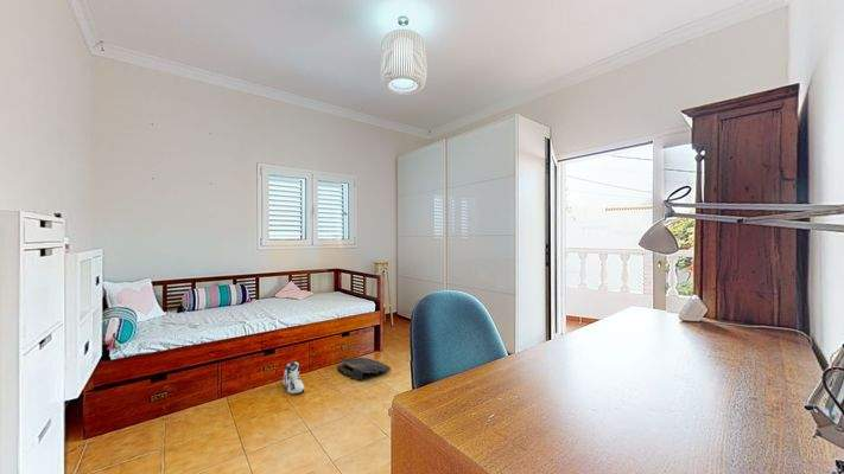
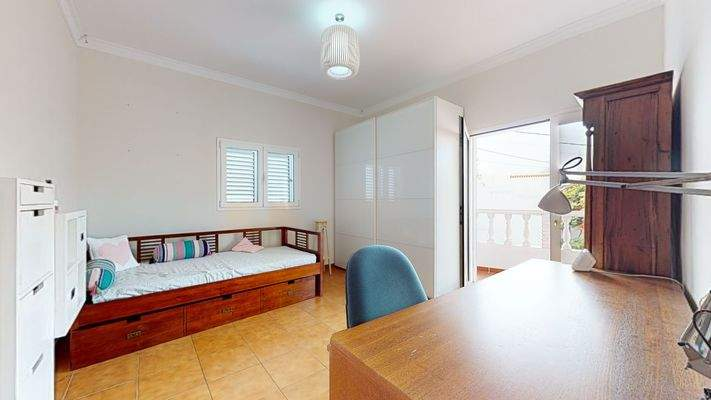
- sneaker [281,360,306,395]
- carved panel [336,357,392,382]
